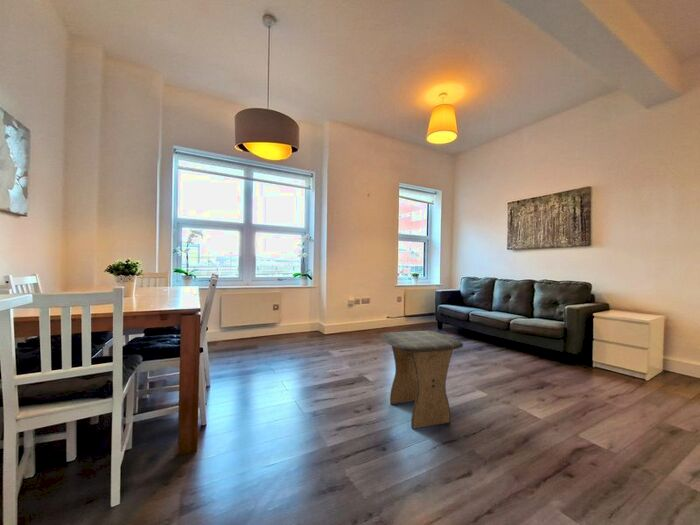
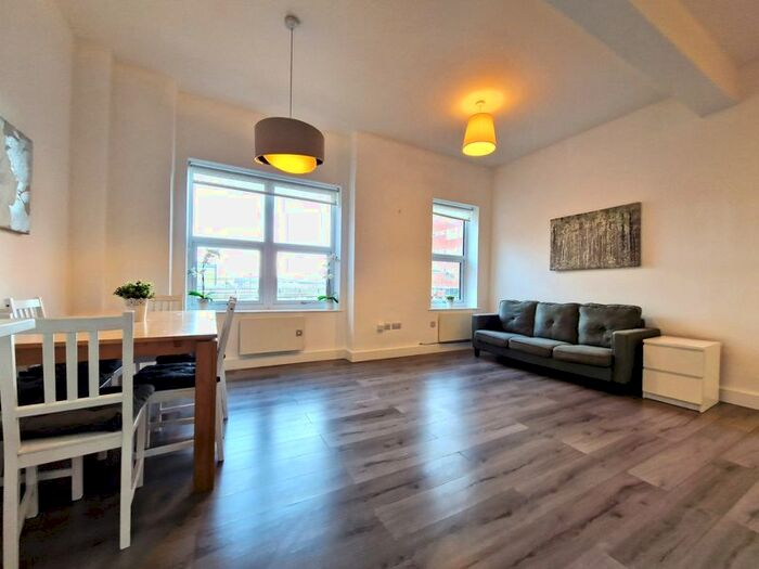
- stool [379,330,464,430]
